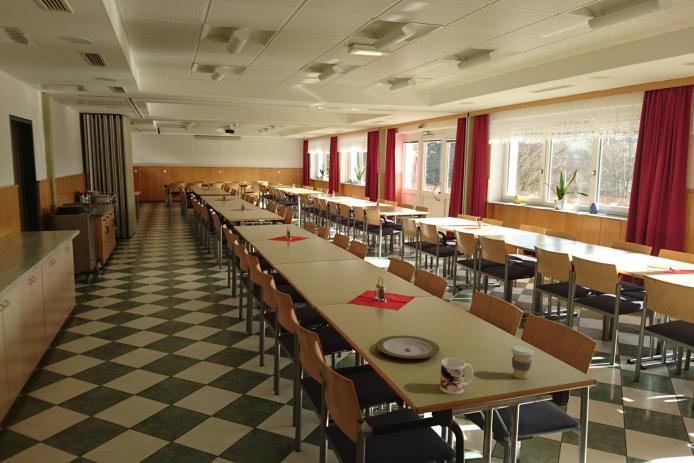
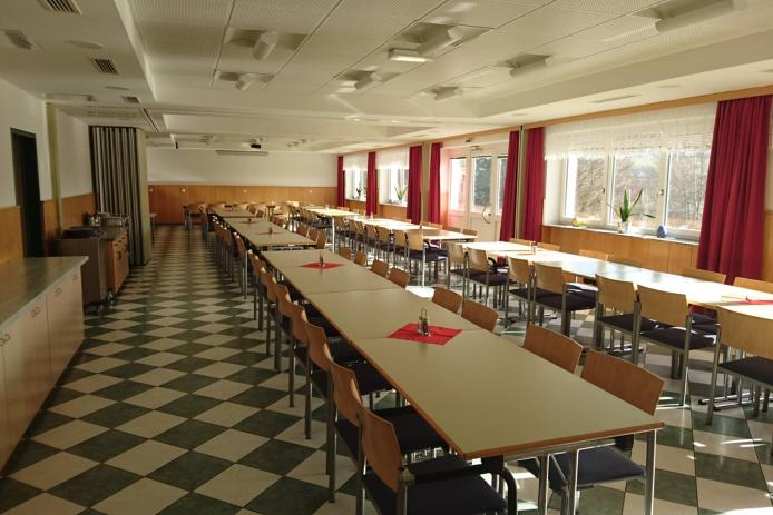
- plate [375,335,441,360]
- mug [439,357,474,395]
- coffee cup [510,345,535,380]
